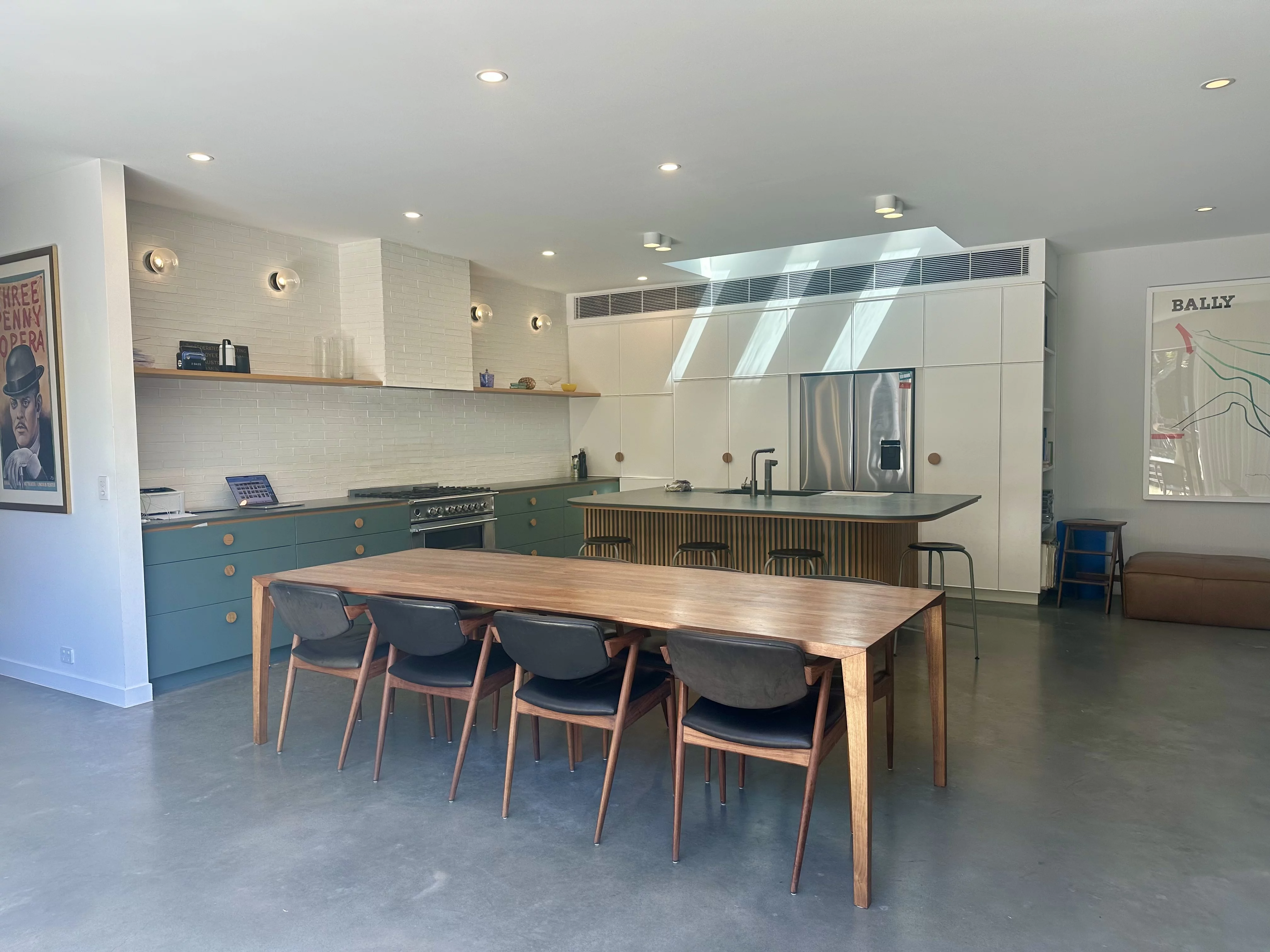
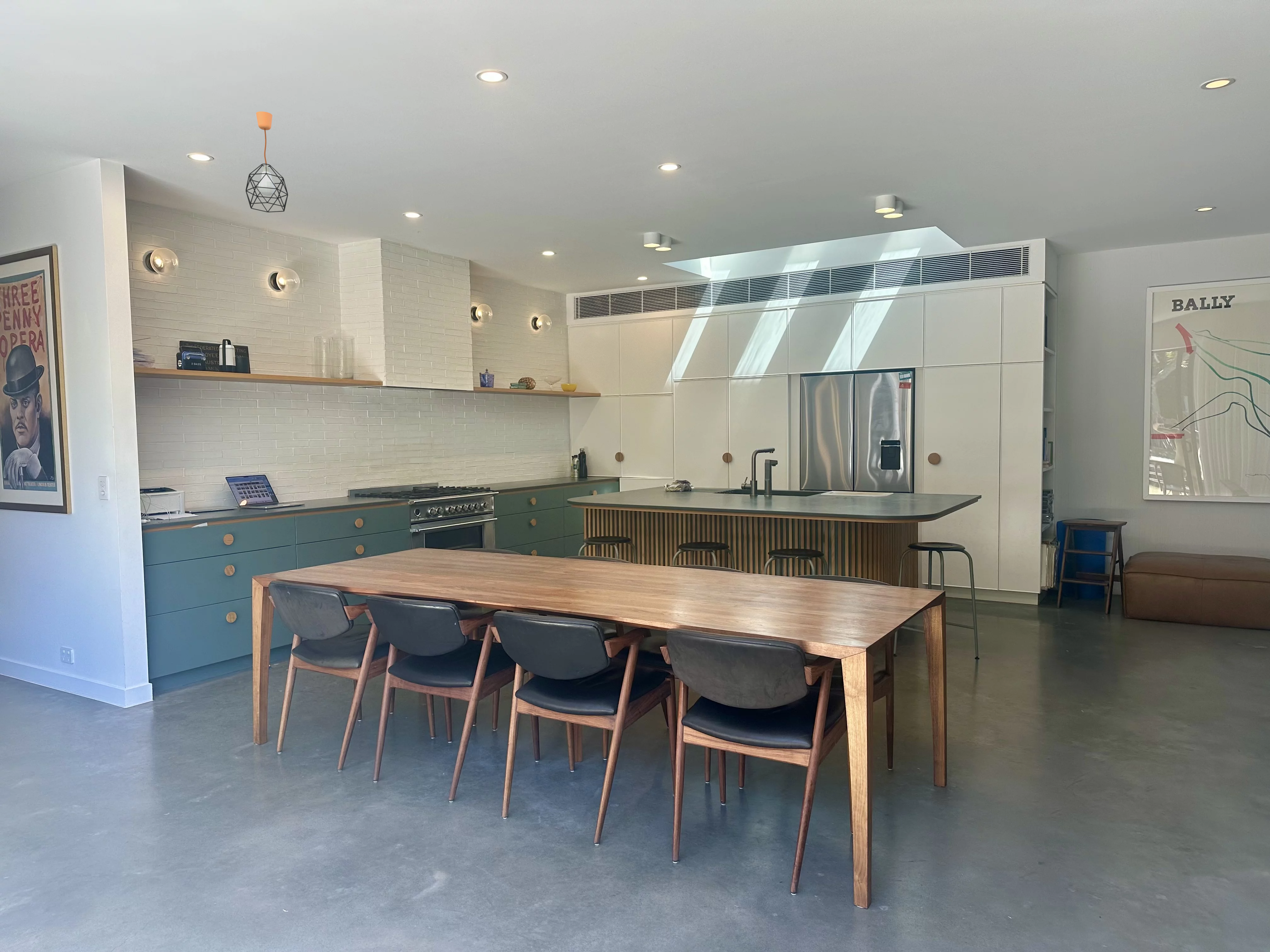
+ pendant light [245,111,289,213]
